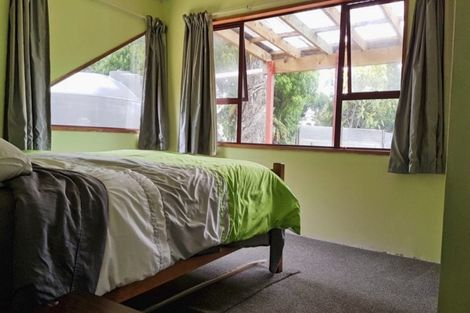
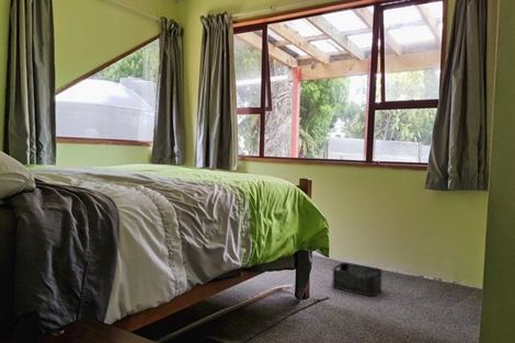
+ storage bin [331,262,384,297]
